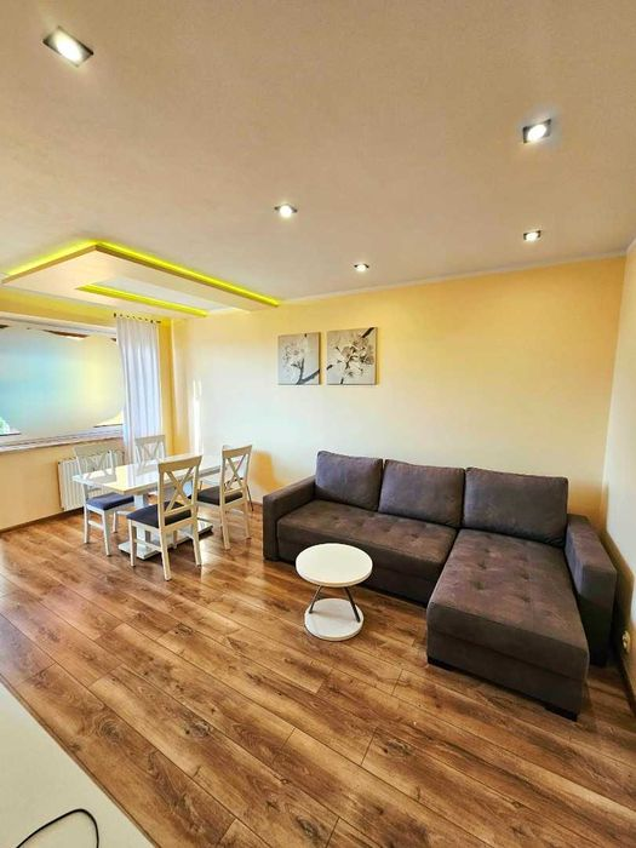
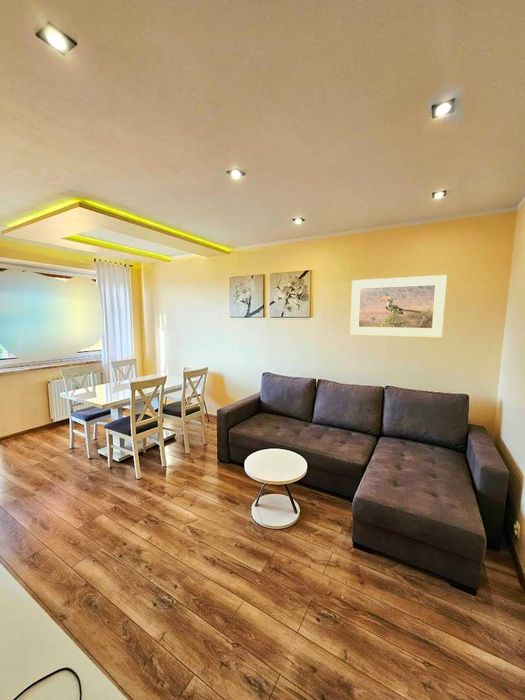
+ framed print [349,274,448,339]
